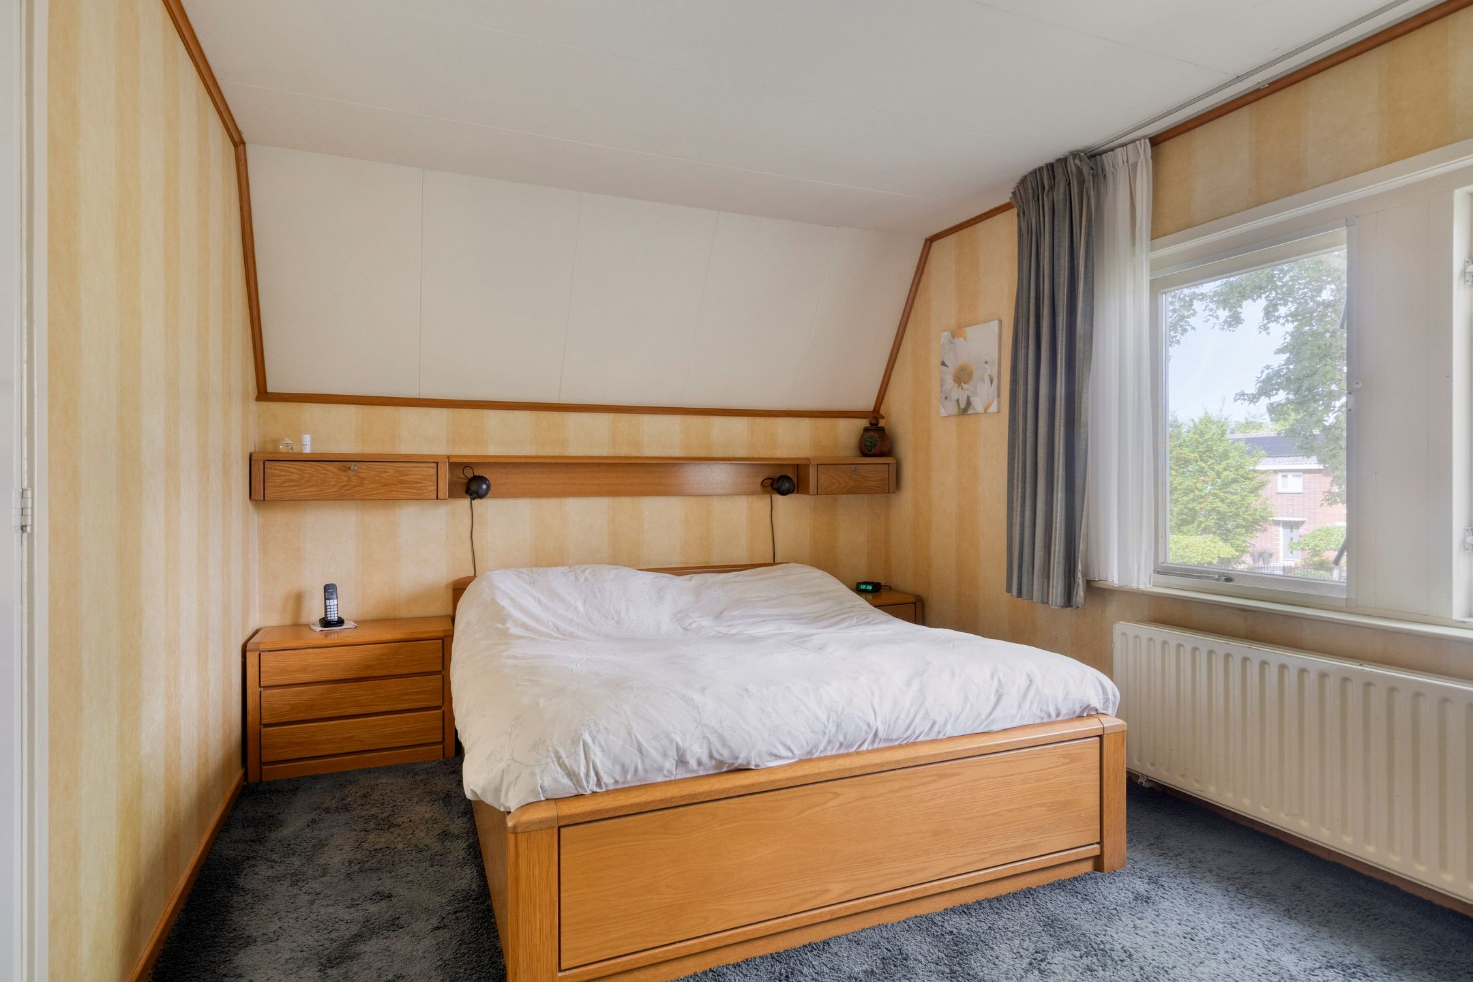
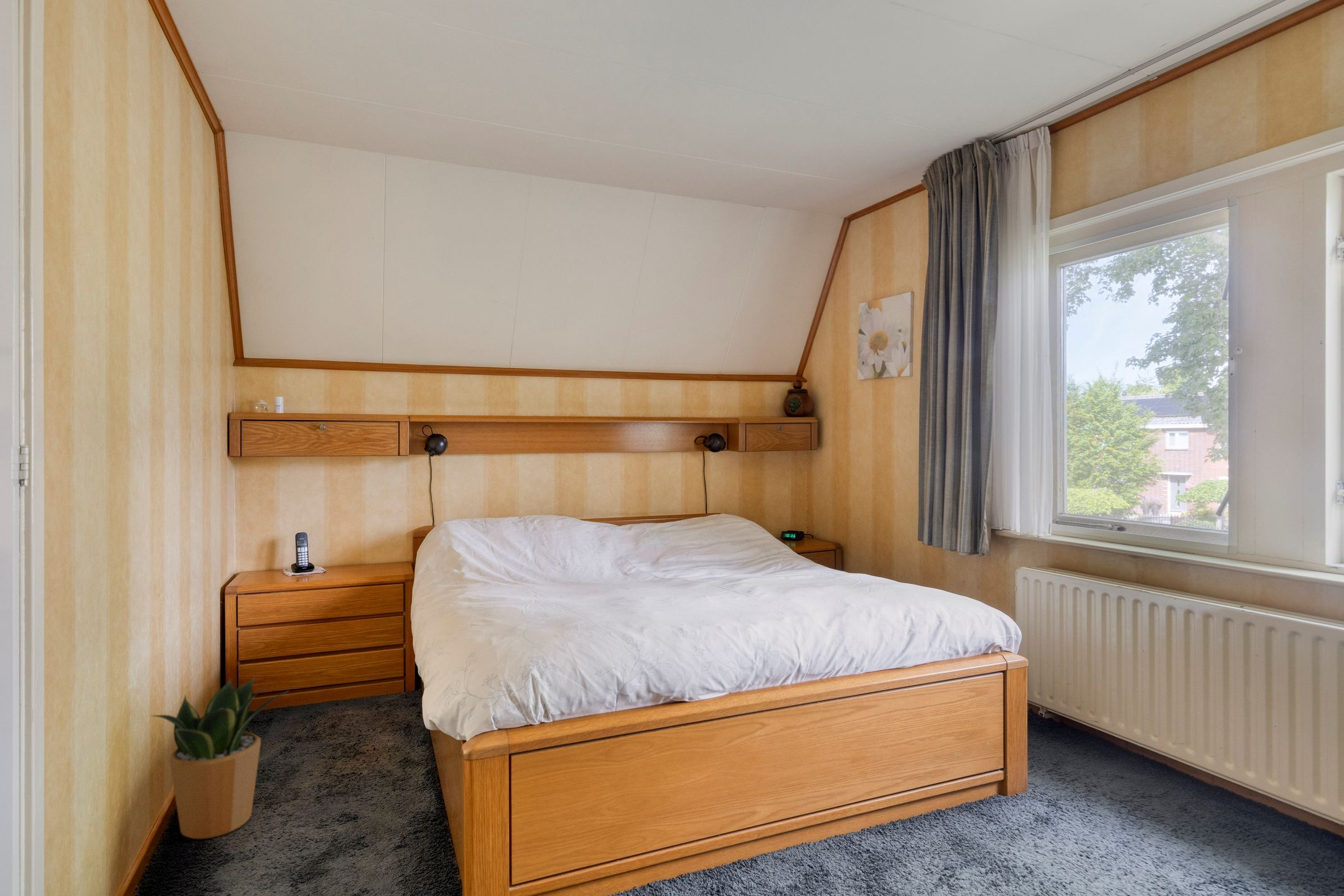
+ potted plant [150,676,291,839]
